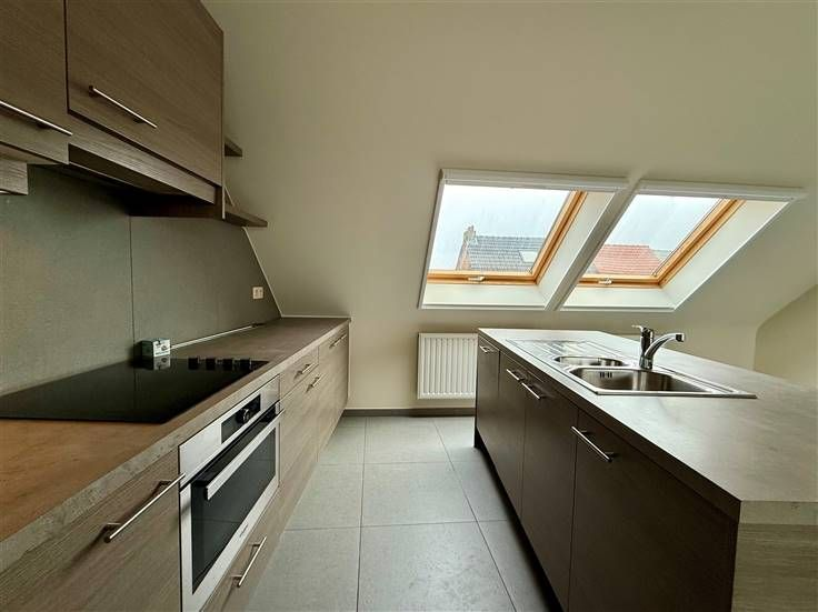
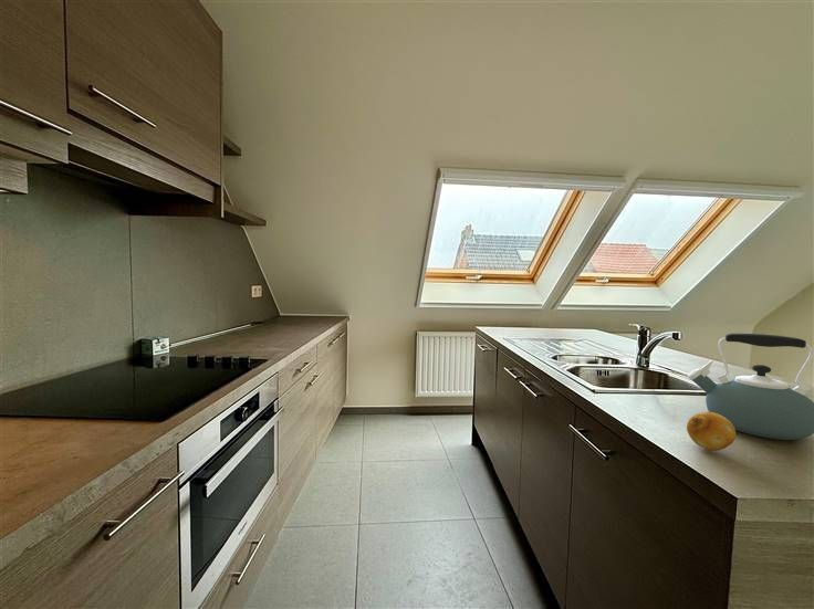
+ kettle [687,333,814,441]
+ fruit [686,411,737,452]
